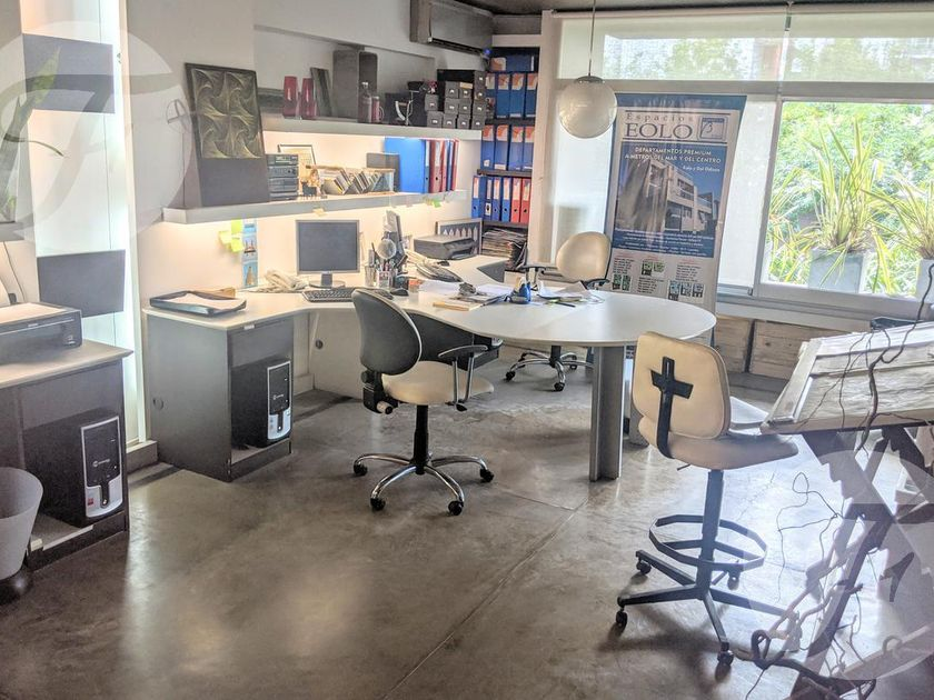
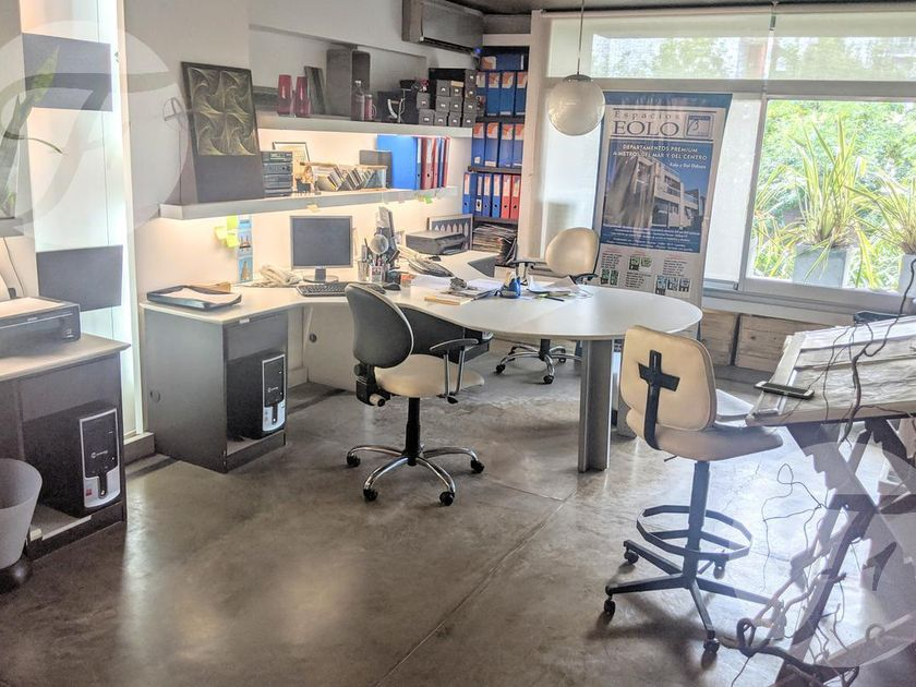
+ cell phone [752,379,816,400]
